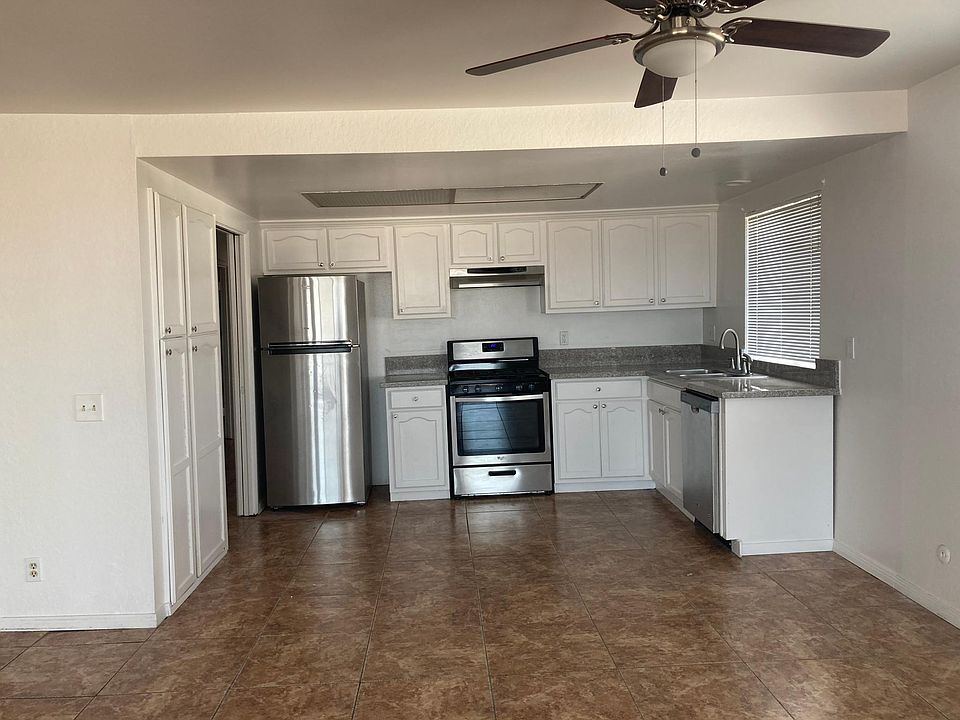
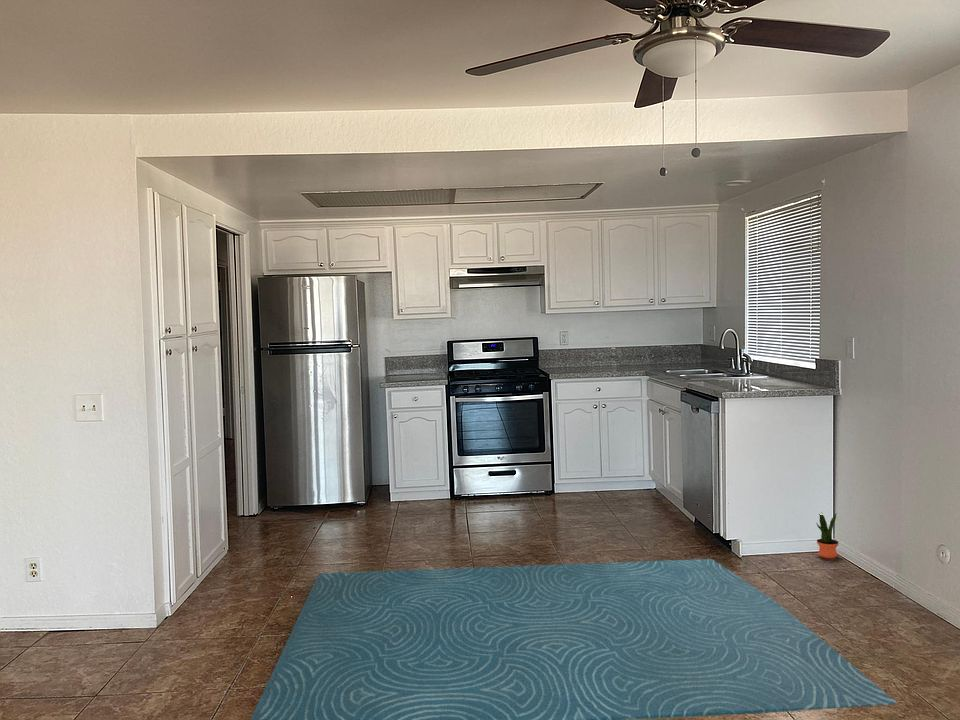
+ potted plant [816,513,840,559]
+ rug [249,558,899,720]
